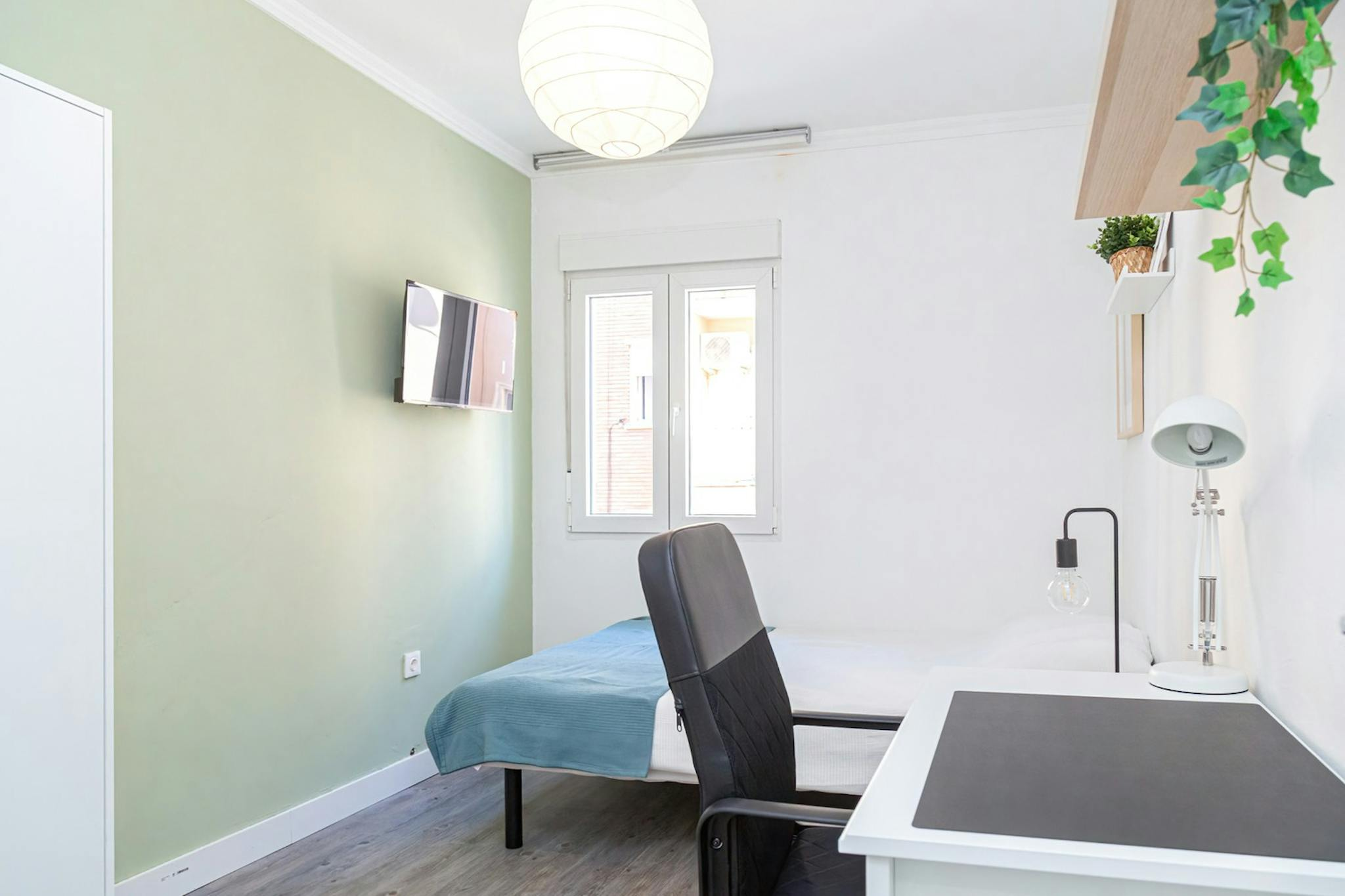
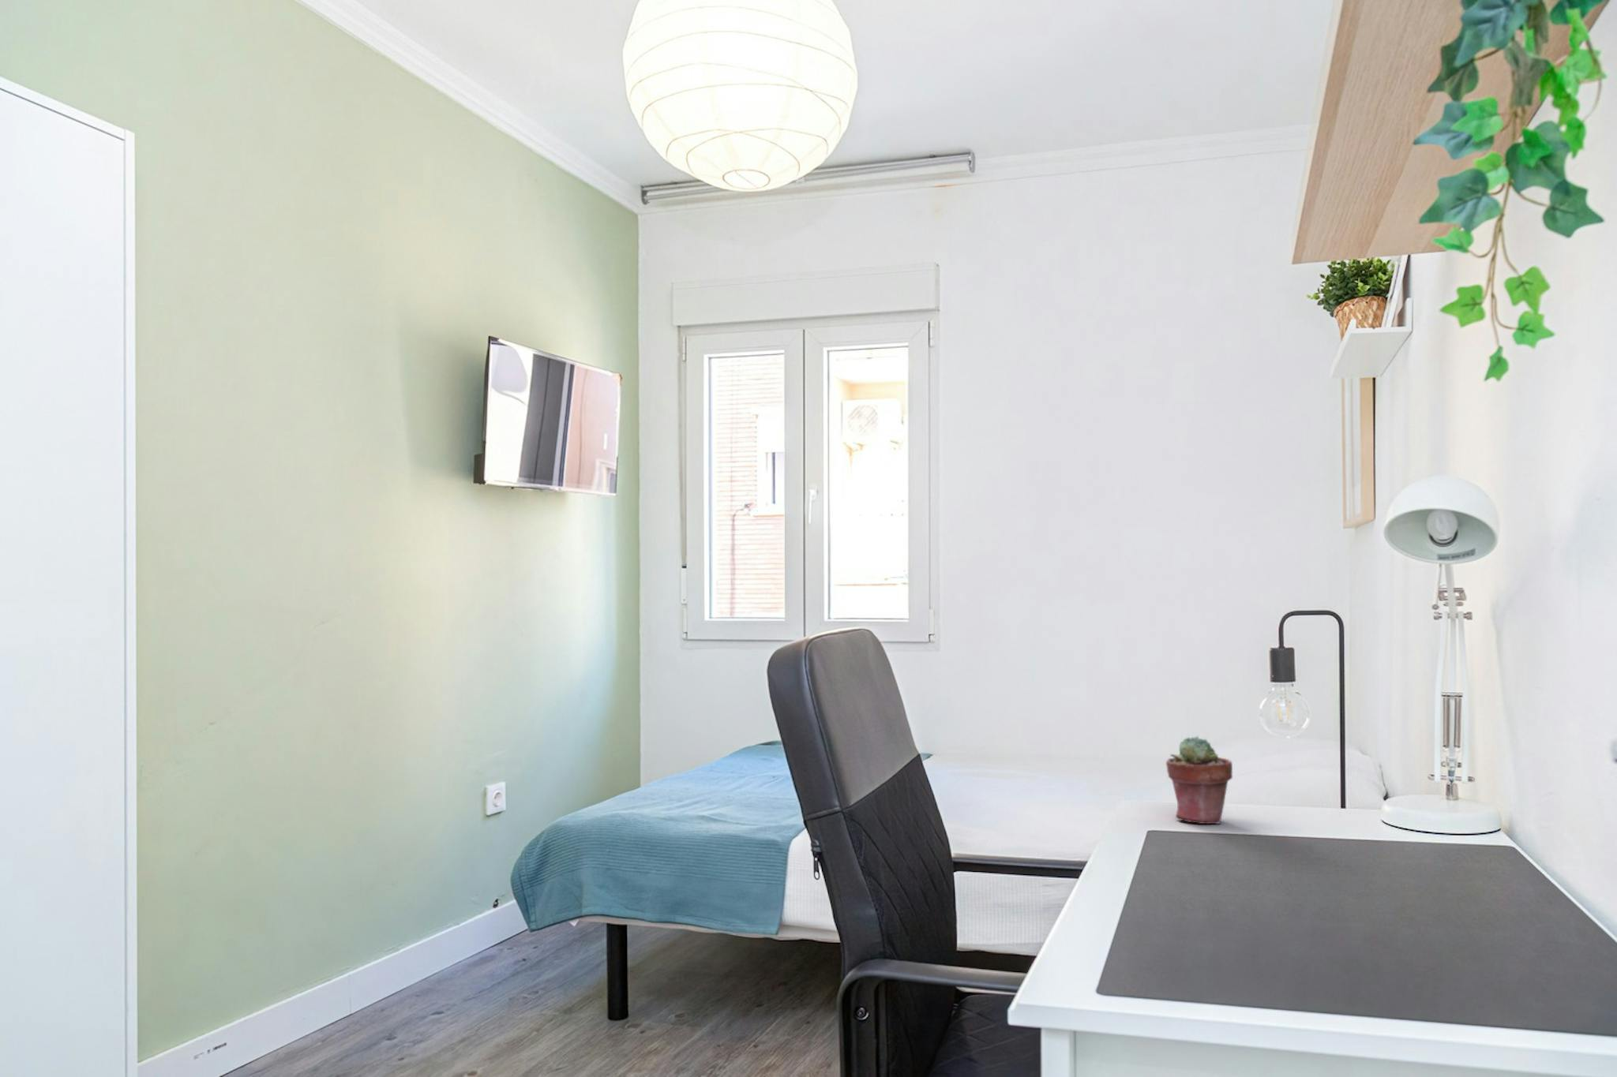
+ potted succulent [1165,736,1233,826]
